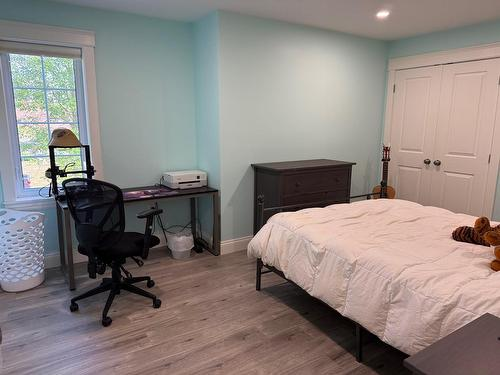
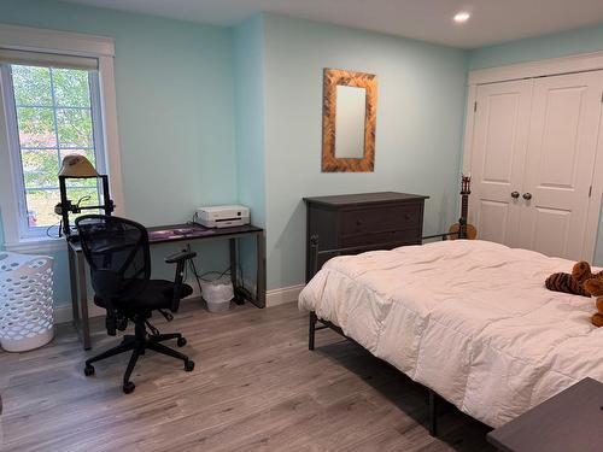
+ home mirror [320,66,379,174]
